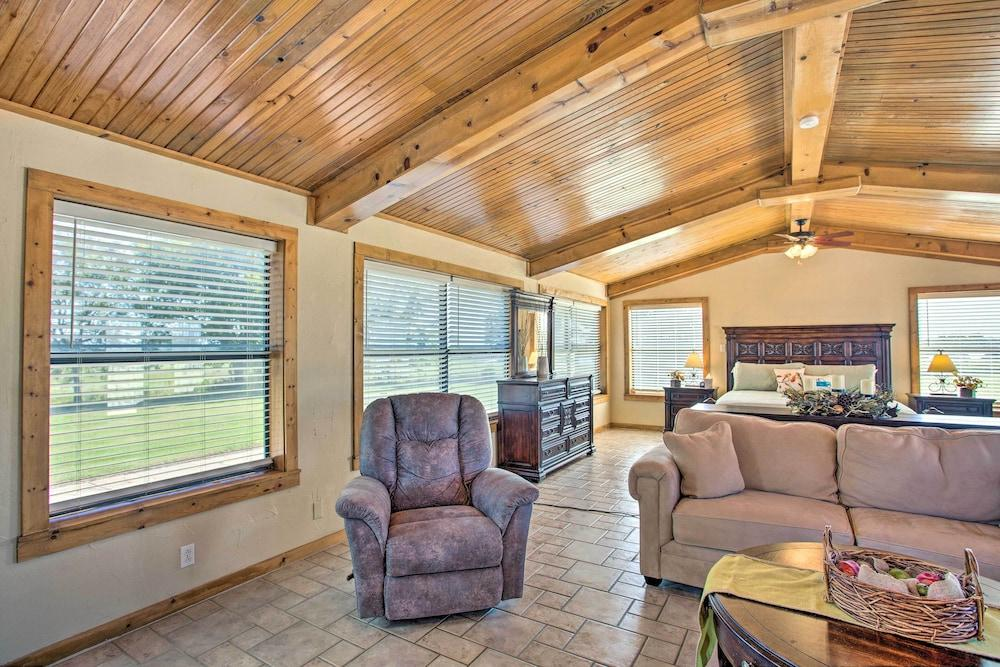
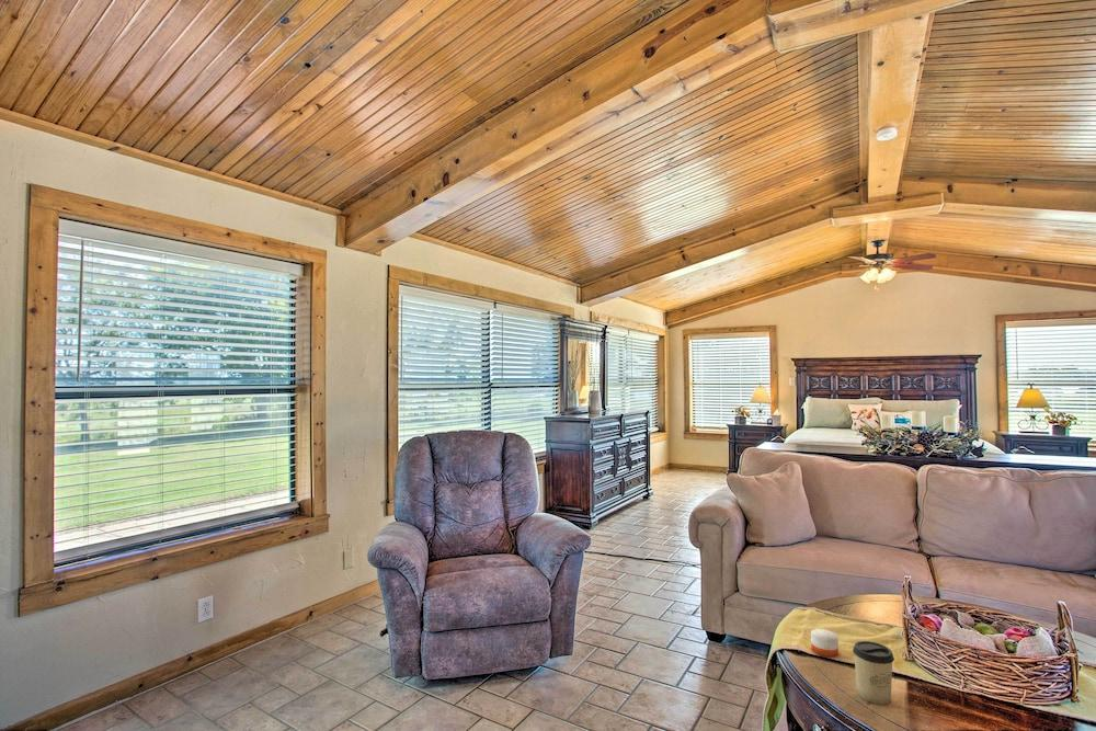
+ cup [852,640,895,706]
+ candle [810,628,840,658]
